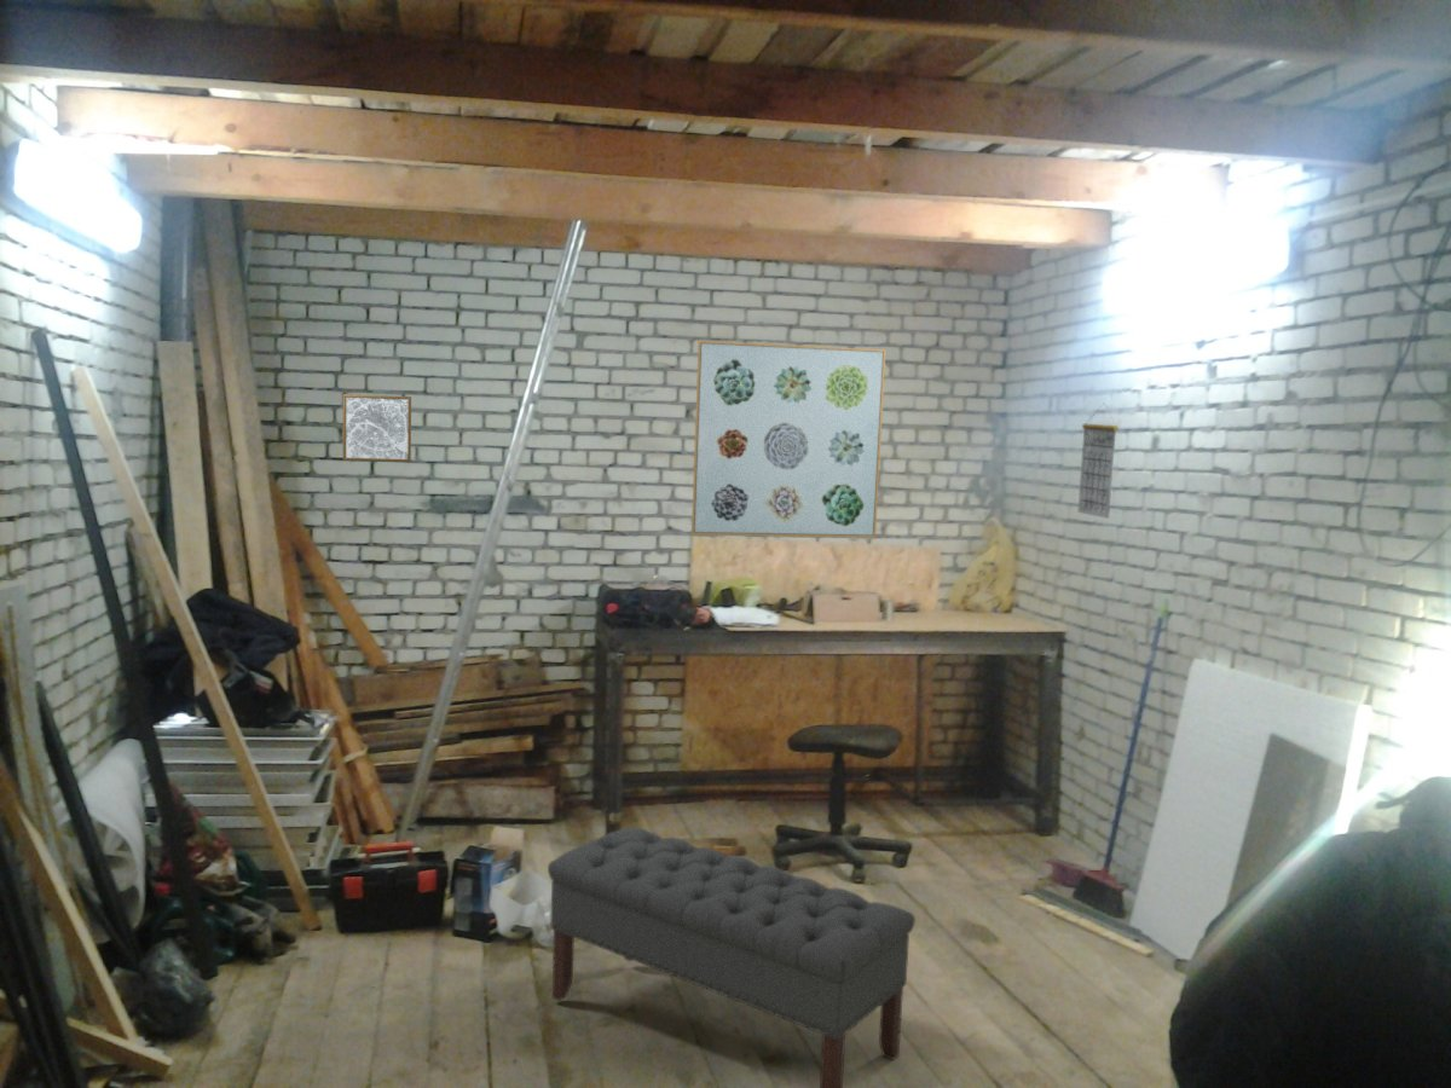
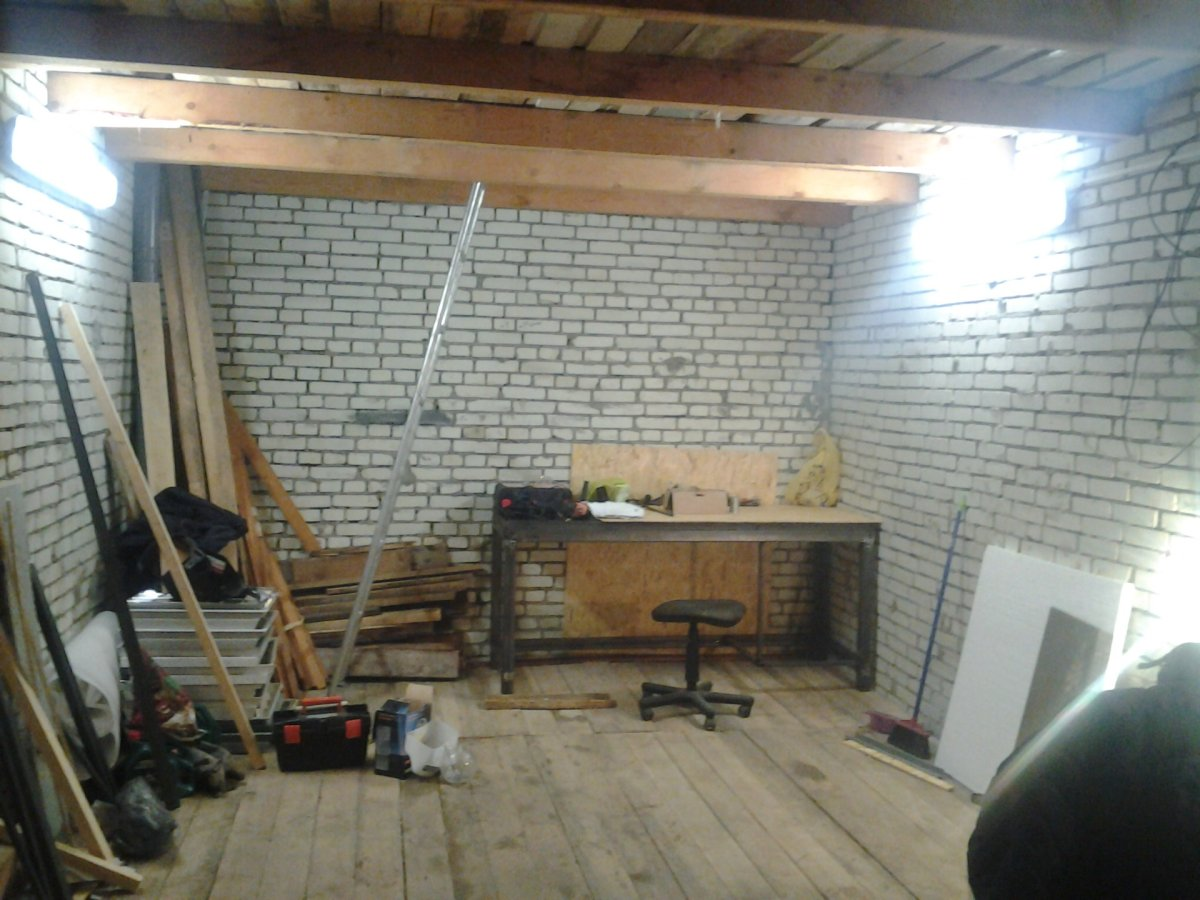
- calendar [1076,403,1120,520]
- wall art [690,340,888,539]
- bench [547,826,917,1088]
- wall art [342,393,412,463]
